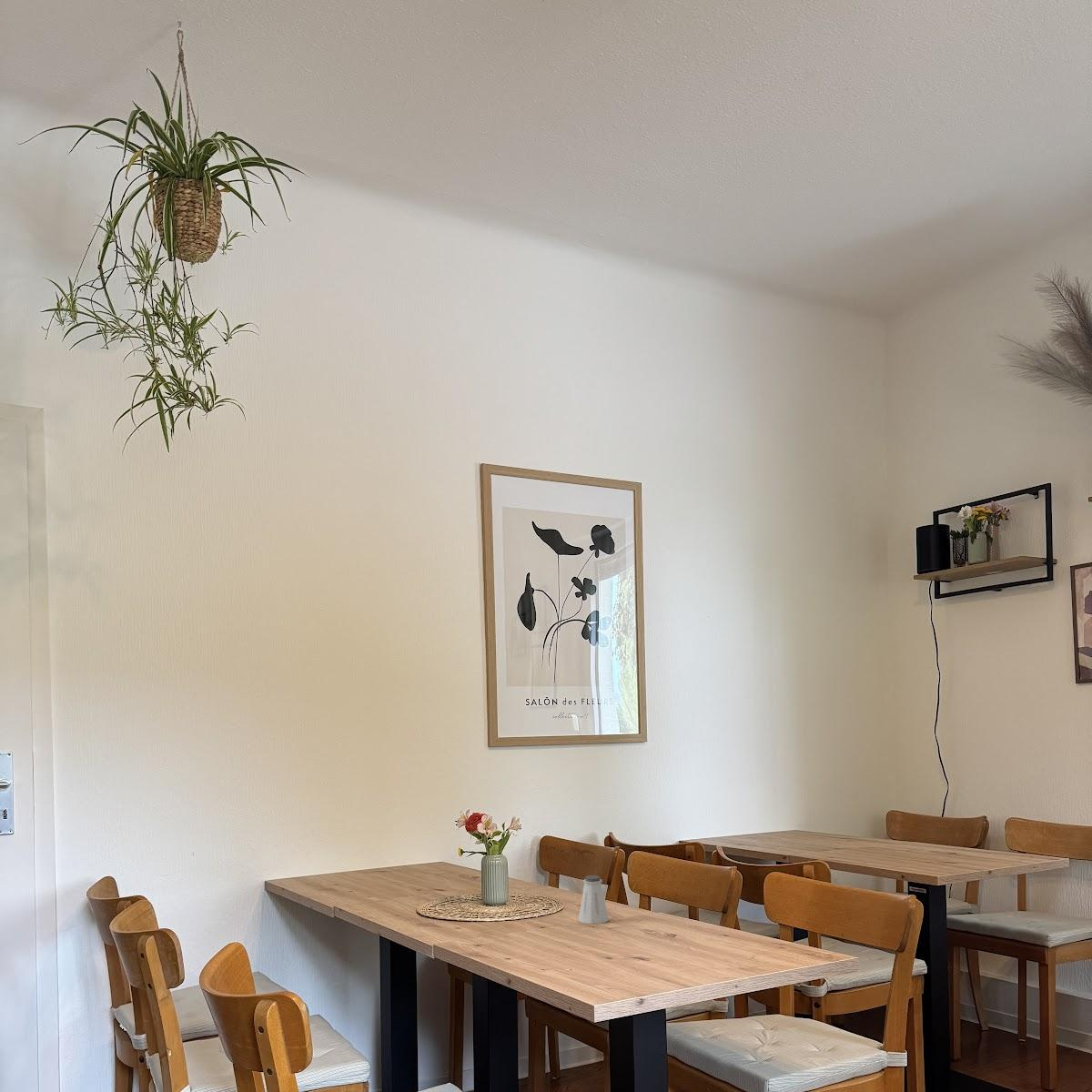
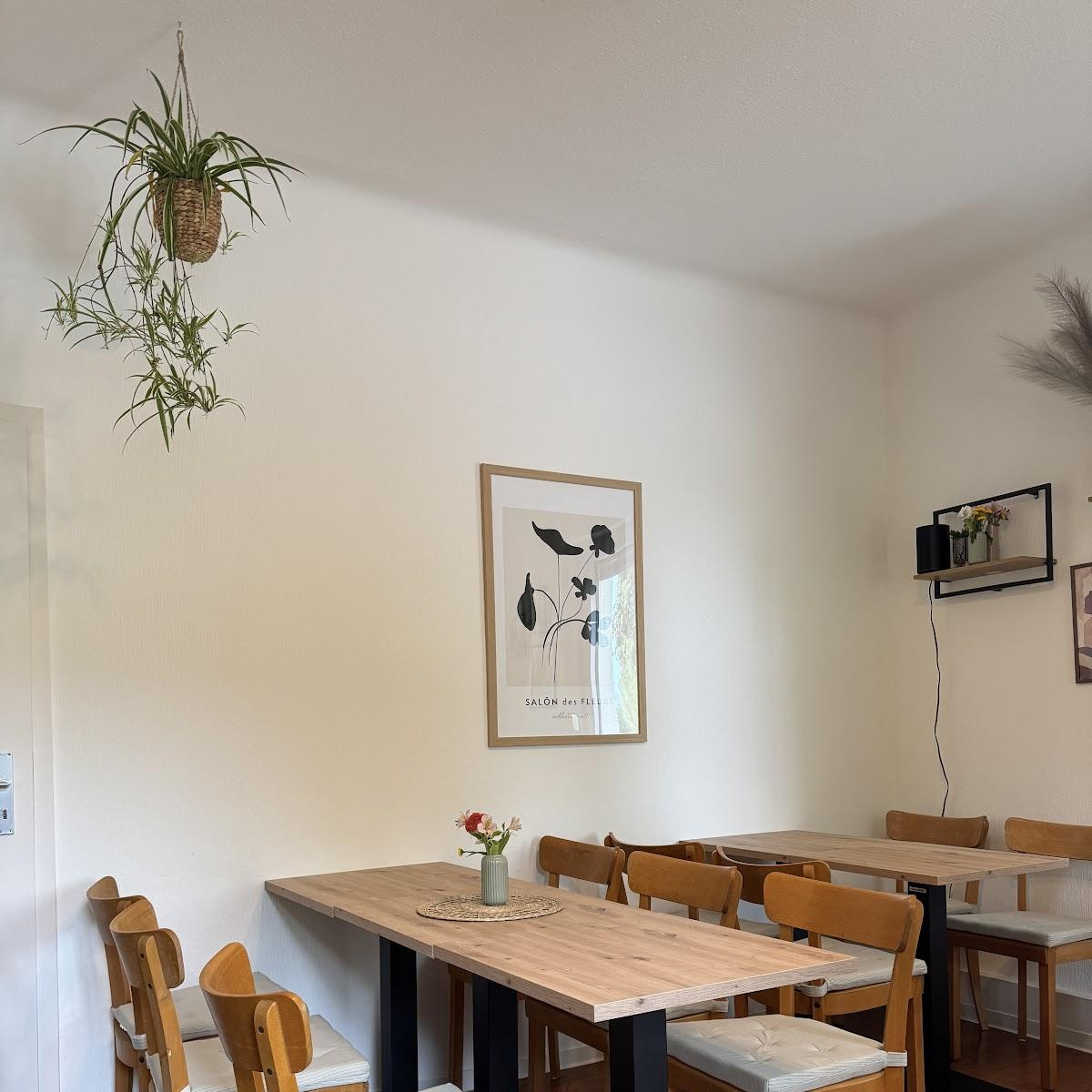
- saltshaker [578,875,610,925]
